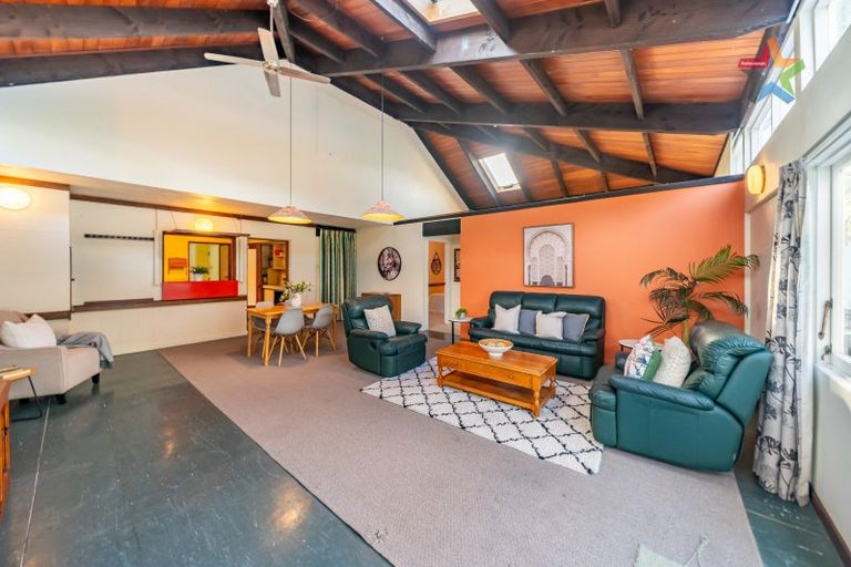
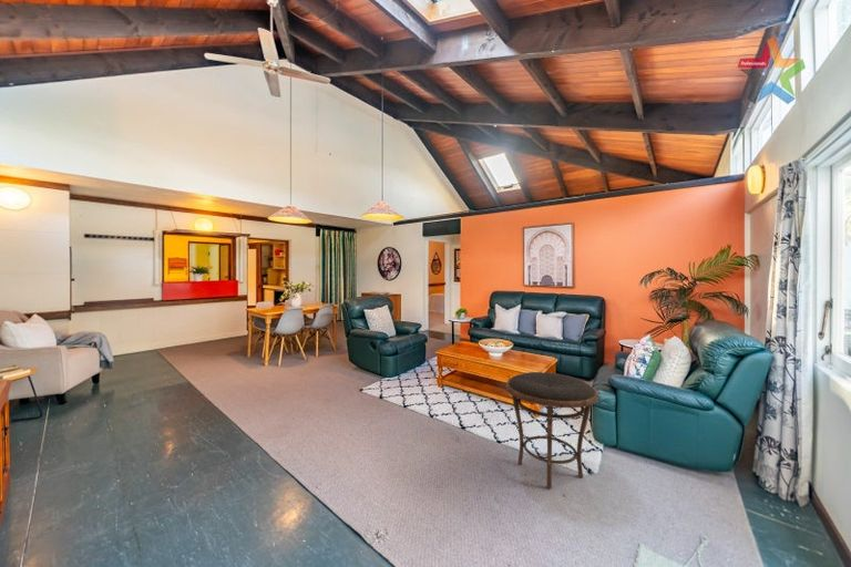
+ side table [505,371,599,489]
